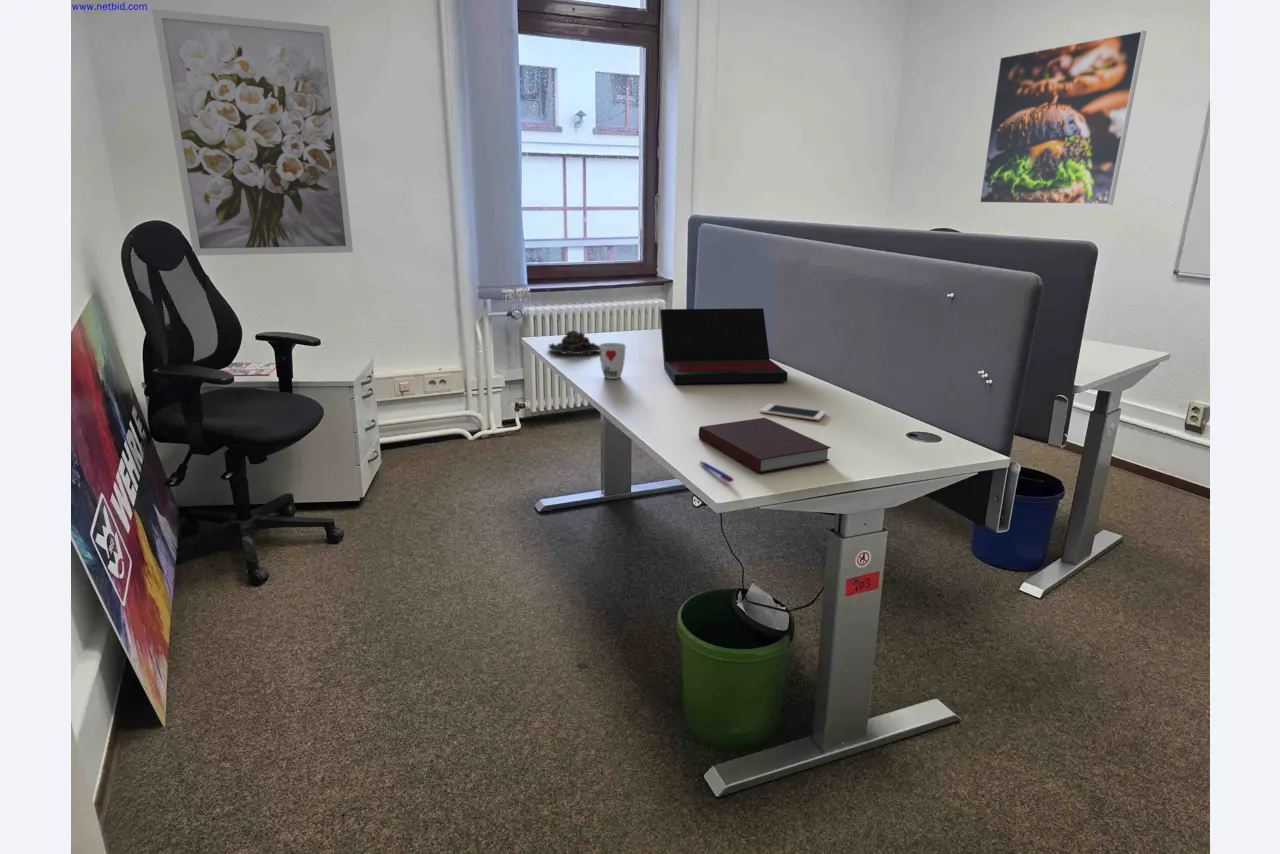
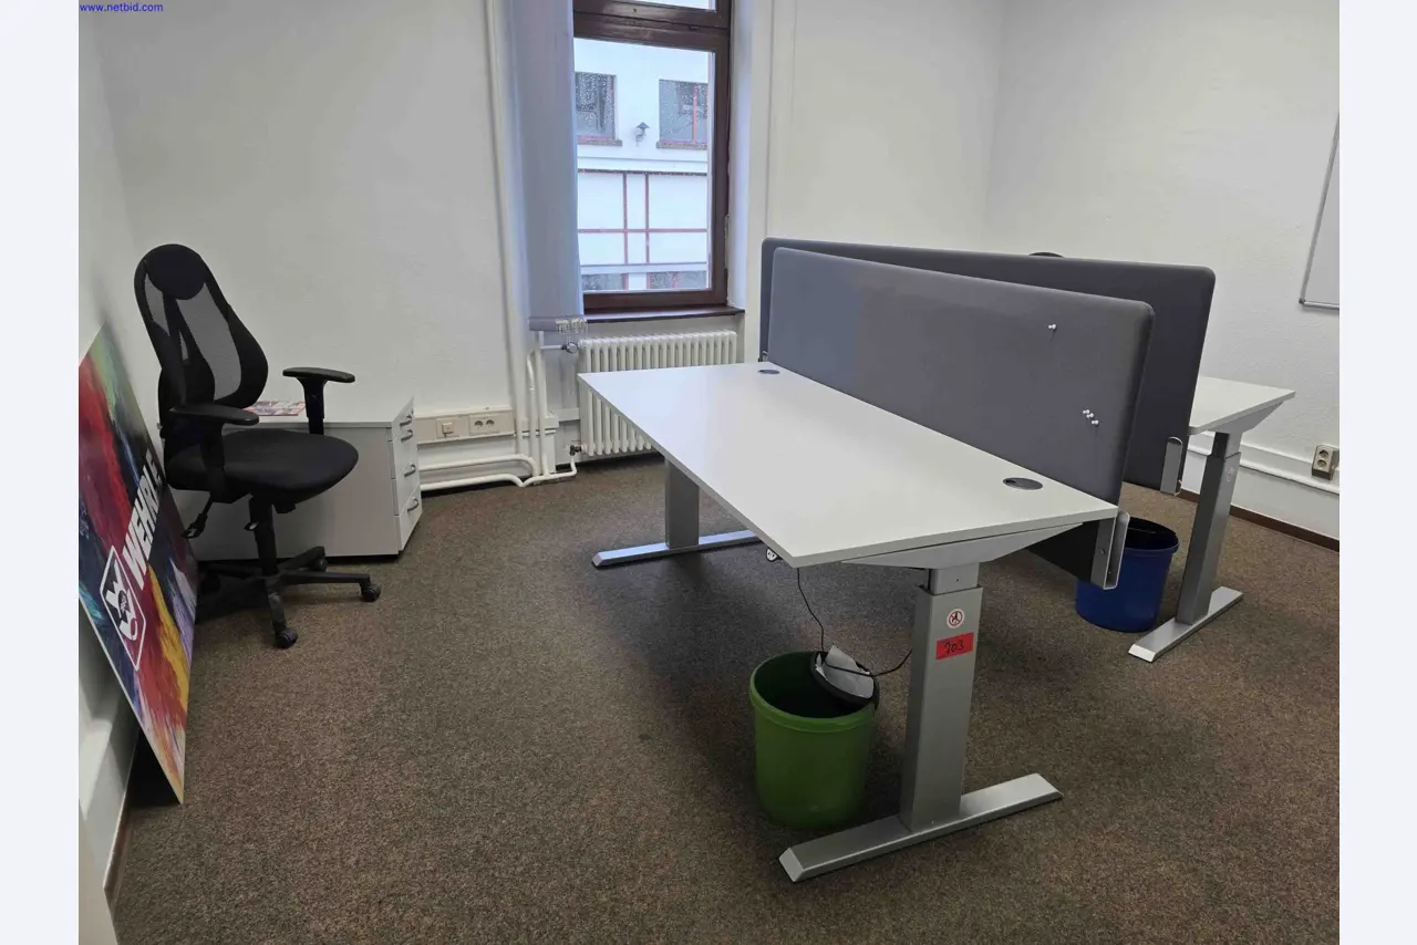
- cell phone [759,403,827,421]
- notebook [698,417,832,474]
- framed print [979,30,1148,206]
- wall art [151,8,354,256]
- succulent plant [546,330,600,355]
- cup [598,342,627,380]
- laptop [659,307,789,385]
- pen [698,460,735,483]
